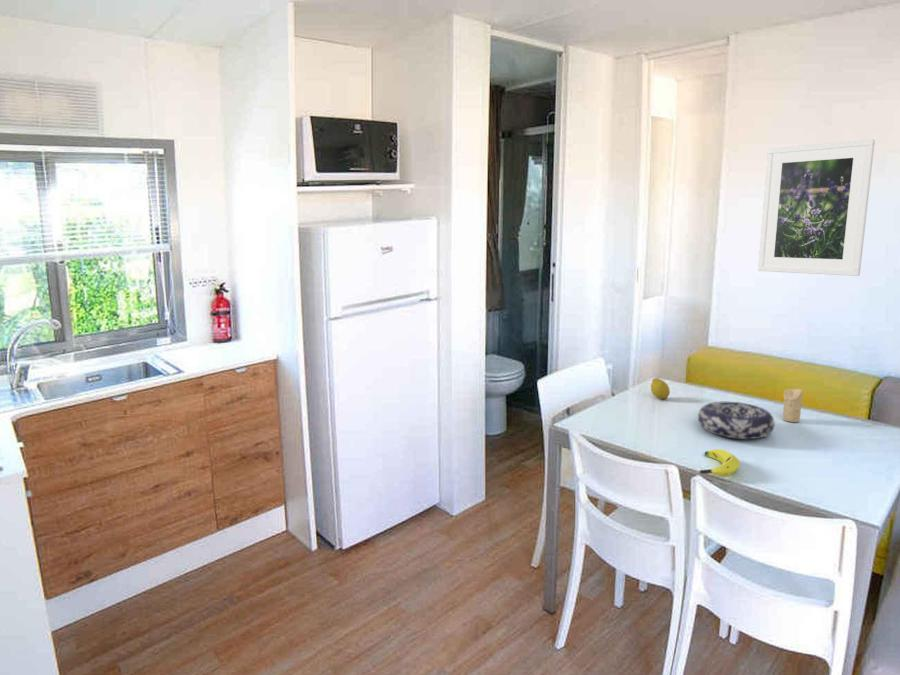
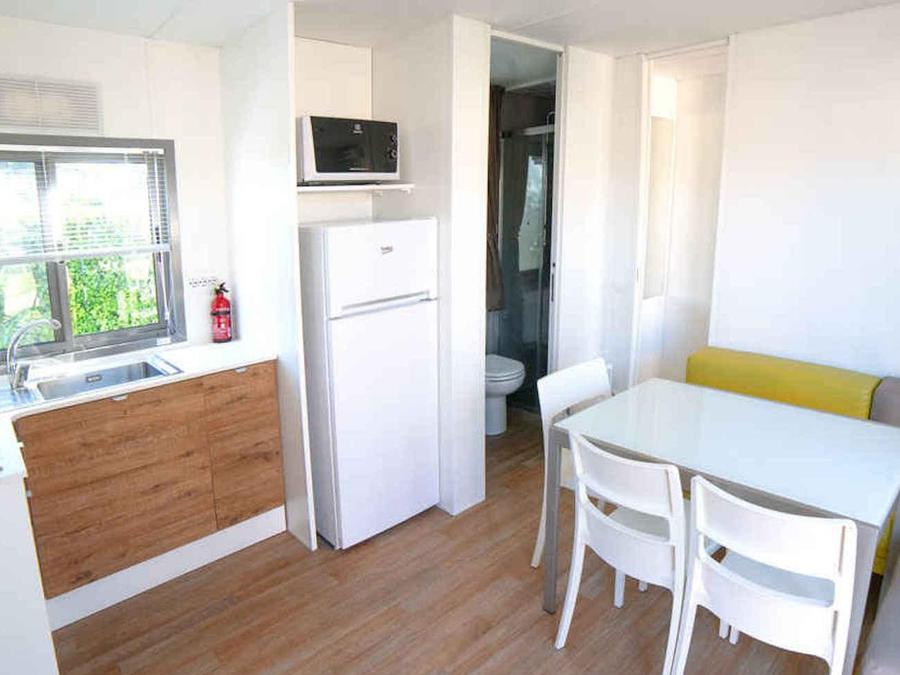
- fruit [650,377,671,400]
- candle [782,388,804,423]
- banana [699,448,741,477]
- decorative bowl [697,401,776,440]
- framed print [757,138,876,277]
